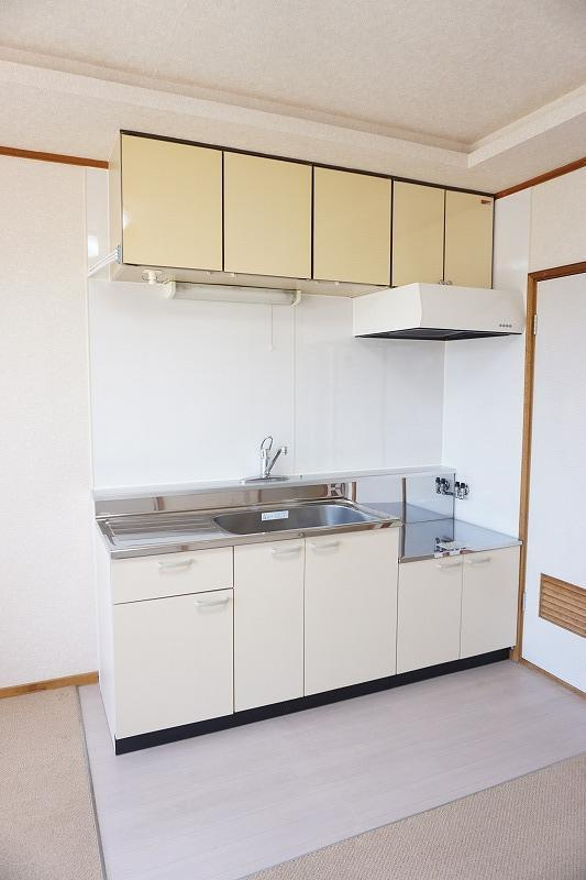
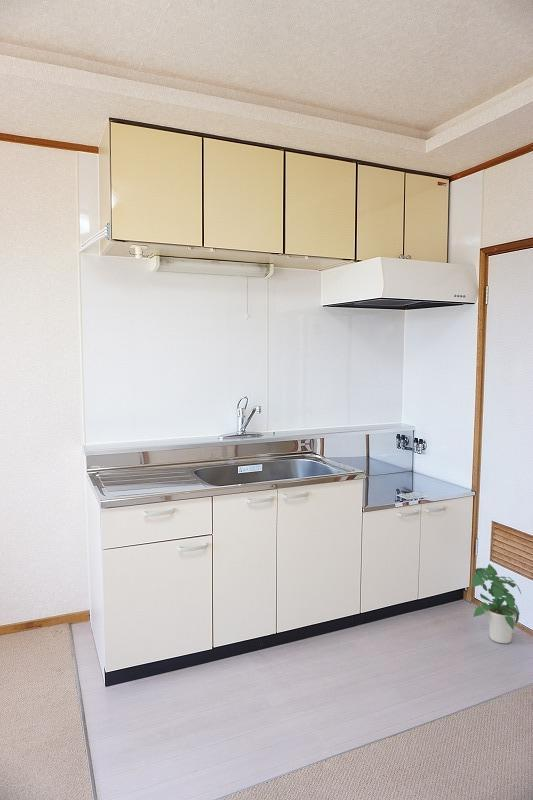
+ potted plant [471,563,522,644]
